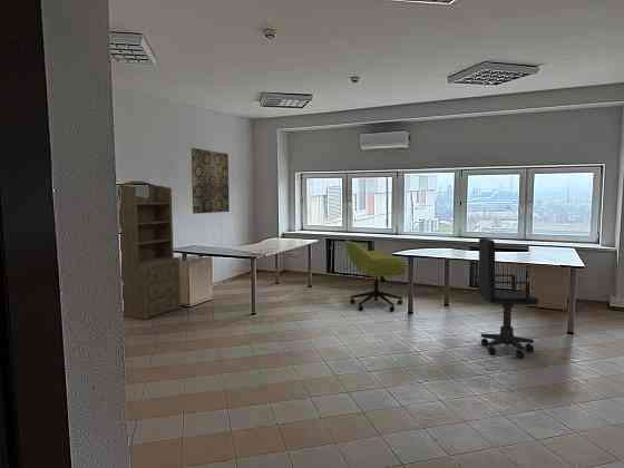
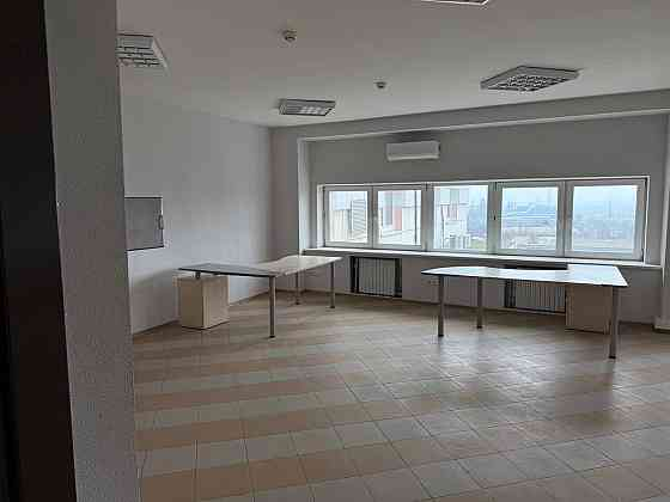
- office chair [477,236,539,360]
- office chair [344,238,407,312]
- wall art [189,147,231,215]
- shelving unit [117,181,182,321]
